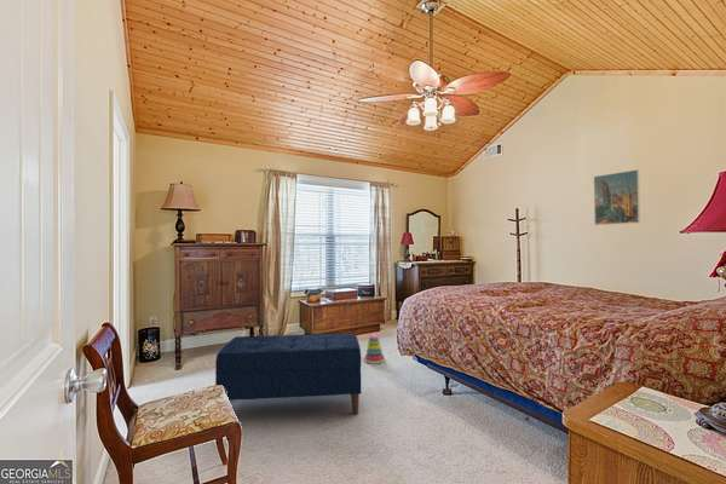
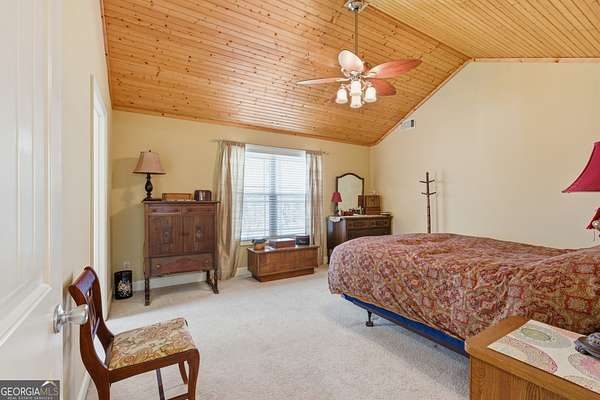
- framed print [593,168,641,226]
- stacking toy [363,334,386,365]
- bench [214,332,362,415]
